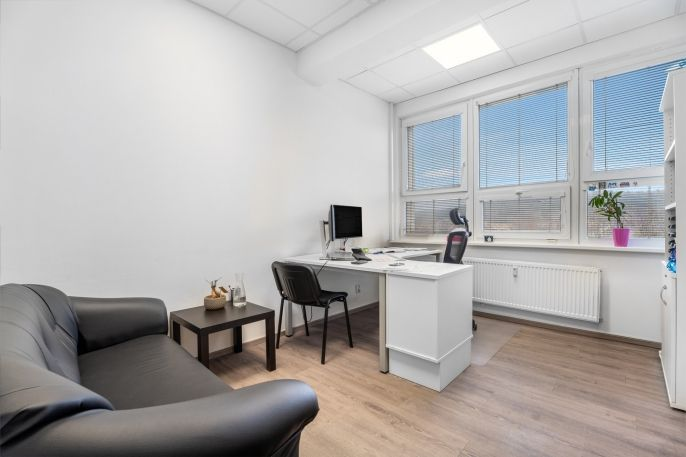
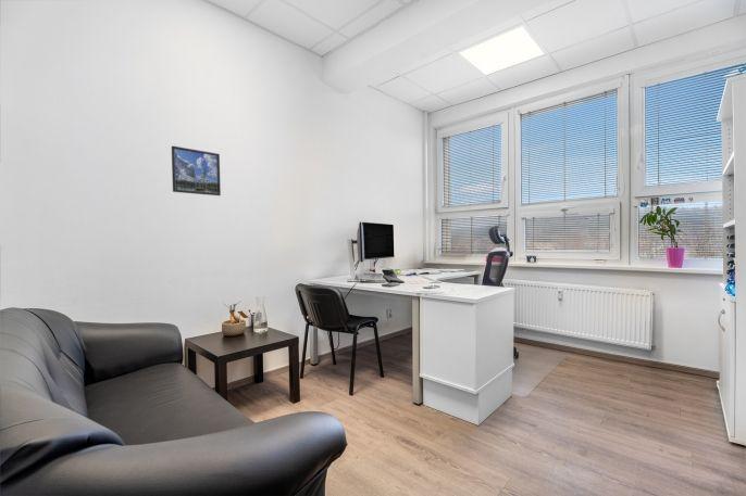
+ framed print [171,145,222,196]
